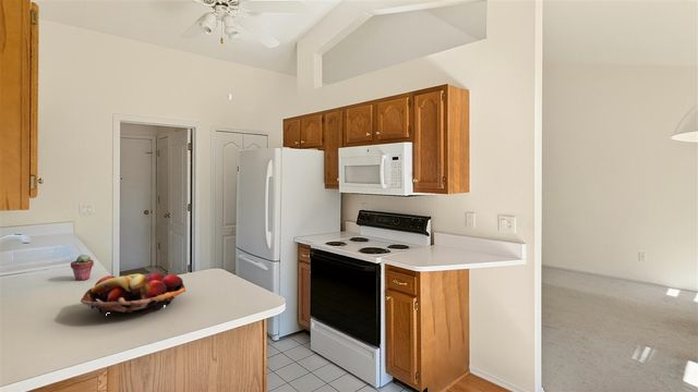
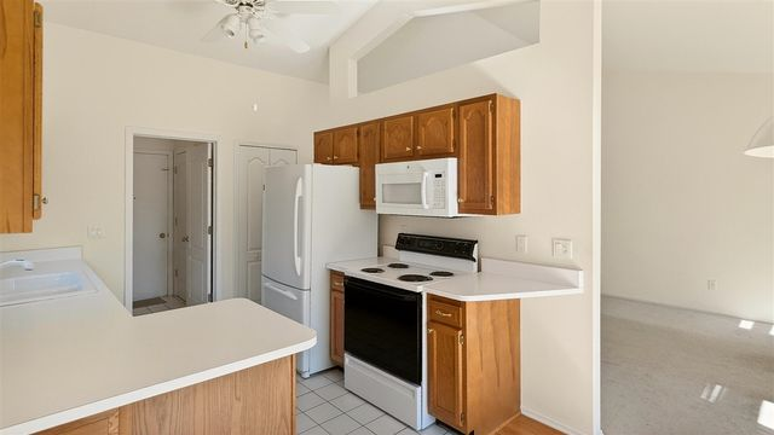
- potted succulent [70,254,95,281]
- fruit basket [80,272,186,319]
